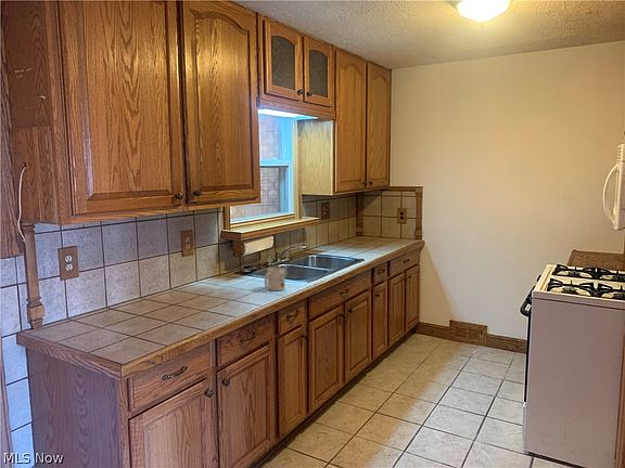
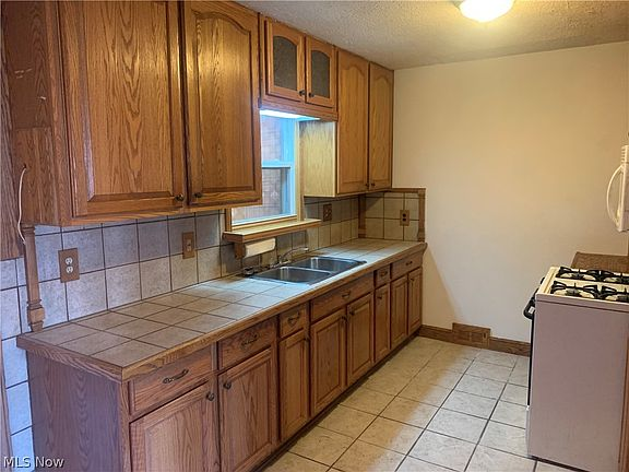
- mug [264,266,285,291]
